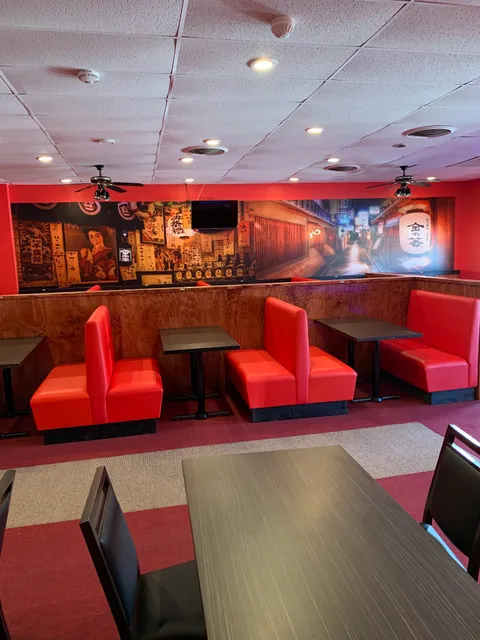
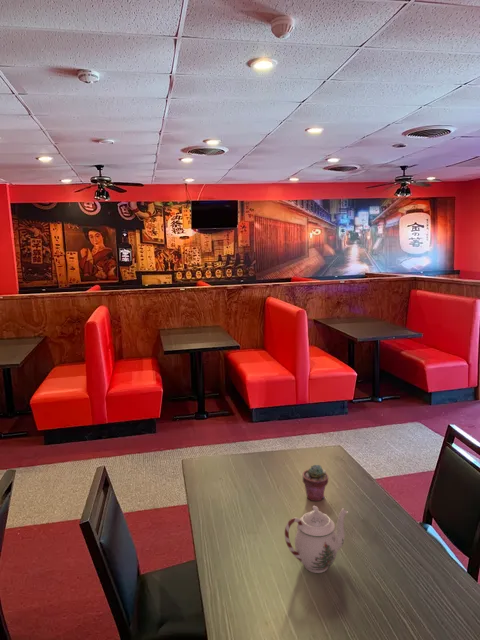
+ potted succulent [302,464,330,502]
+ teapot [284,505,349,574]
